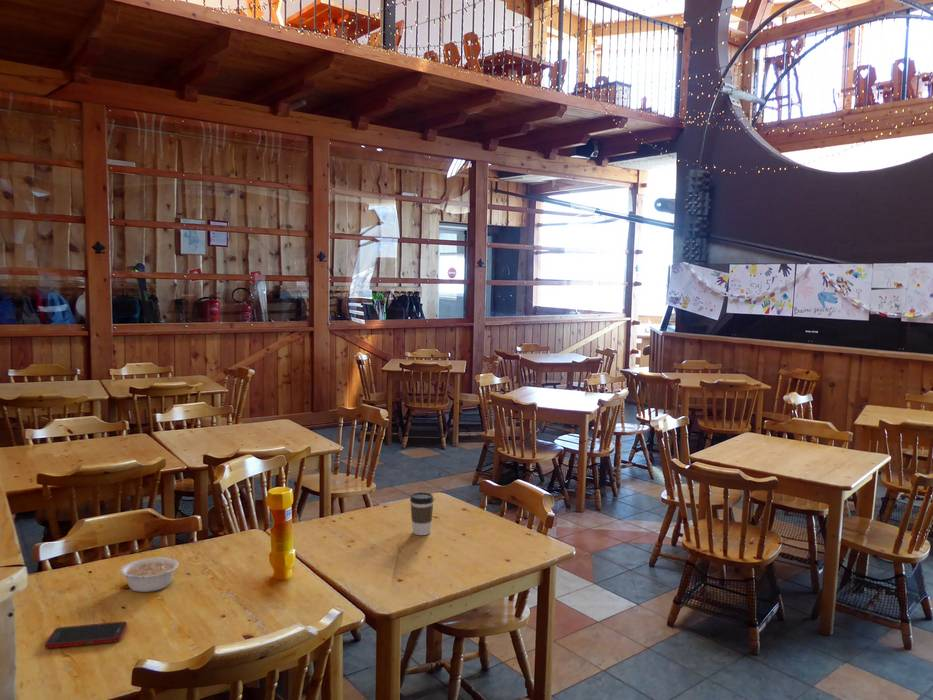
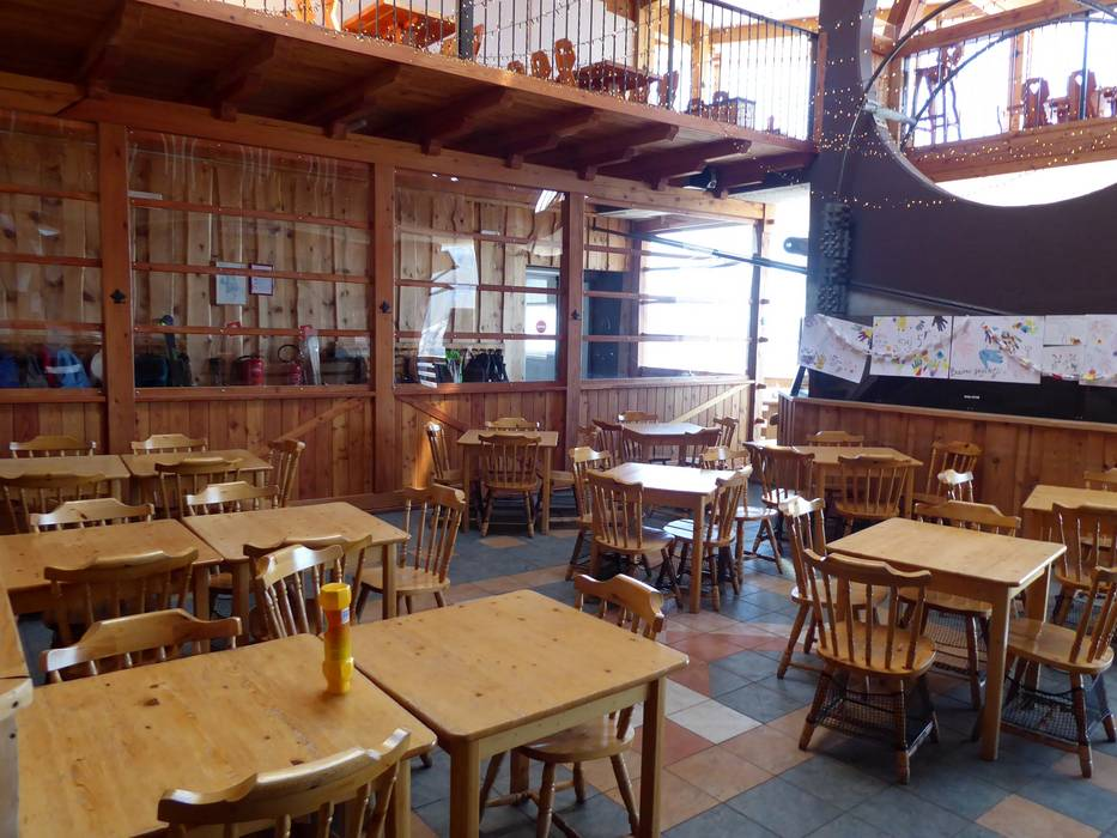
- legume [119,557,180,593]
- coffee cup [409,491,435,536]
- cell phone [44,621,128,649]
